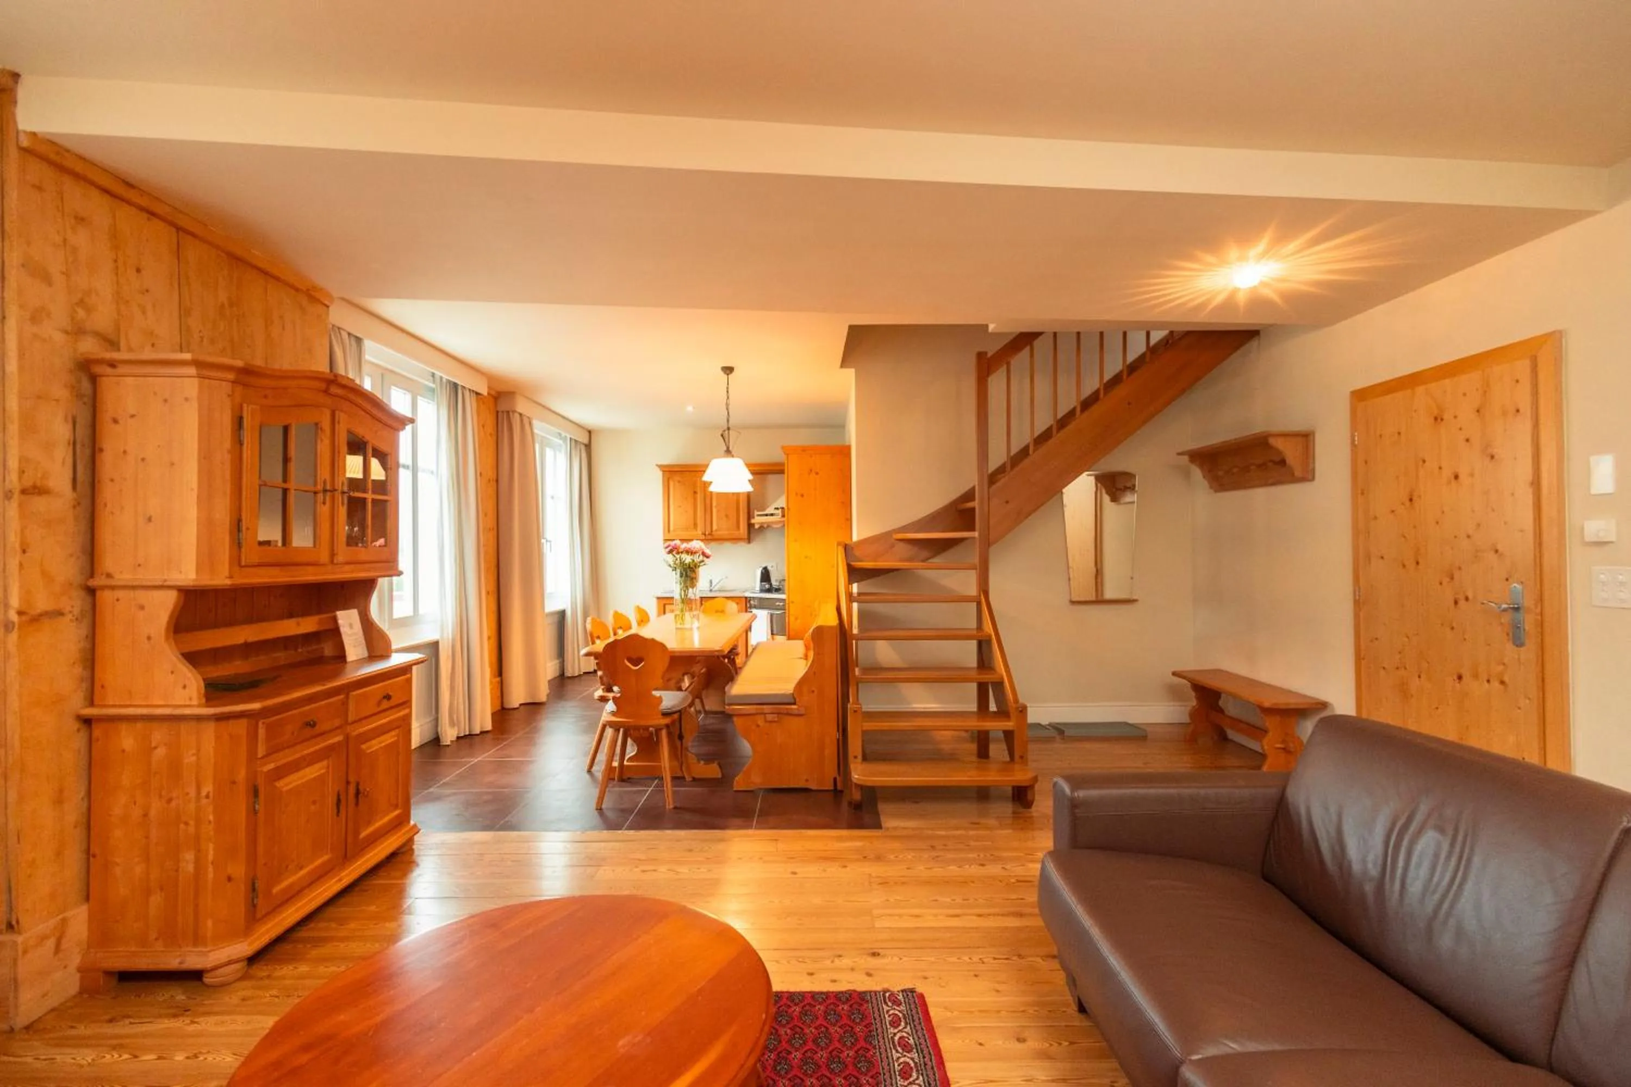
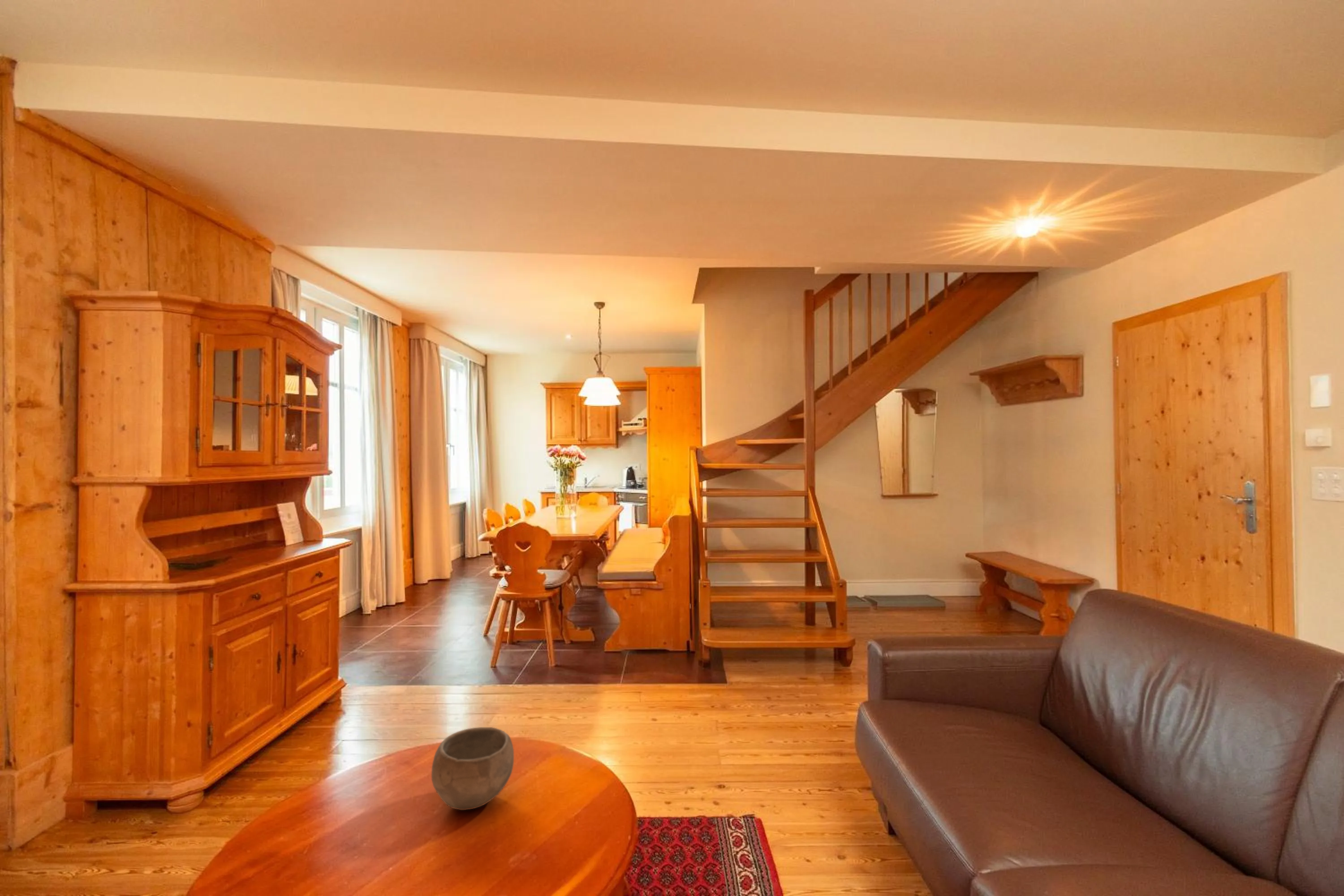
+ bowl [431,727,514,810]
